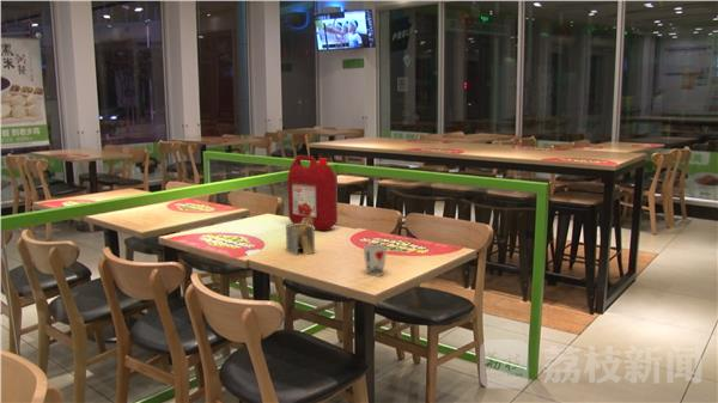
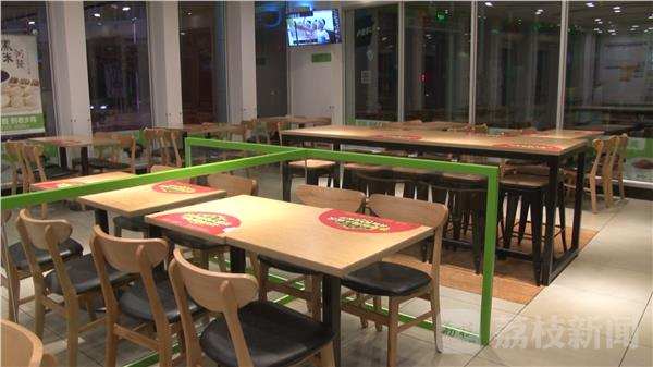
- cup [363,244,388,277]
- napkin holder [285,216,316,257]
- ketchup jug [287,154,339,232]
